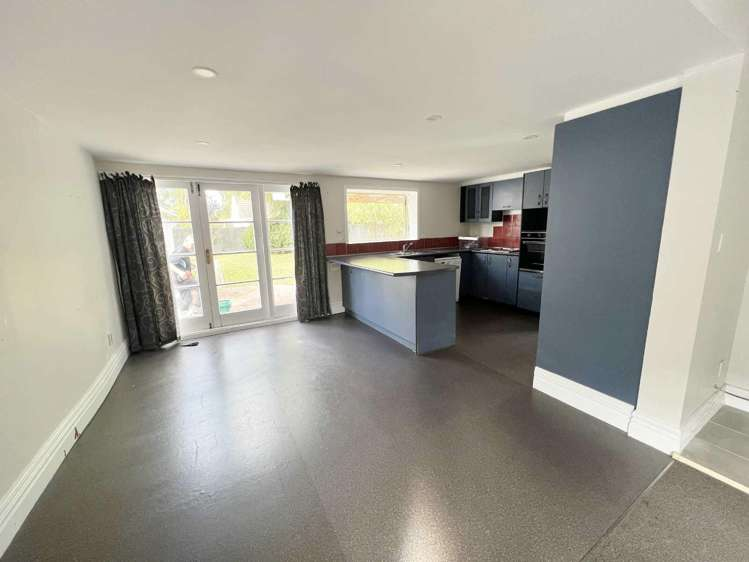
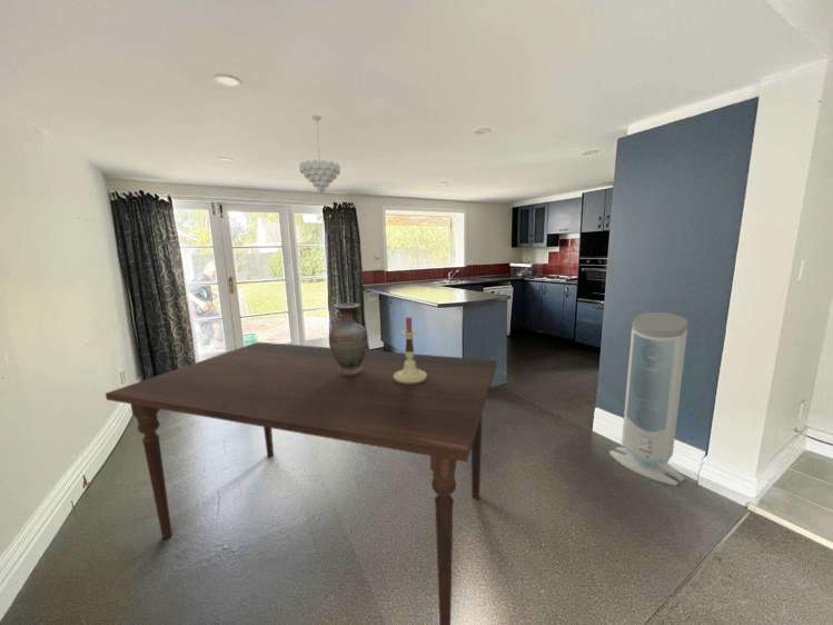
+ pendant light [298,113,341,194]
+ candlestick [394,316,427,384]
+ air purifier [608,311,690,487]
+ vase [328,302,369,375]
+ dining table [105,341,498,625]
